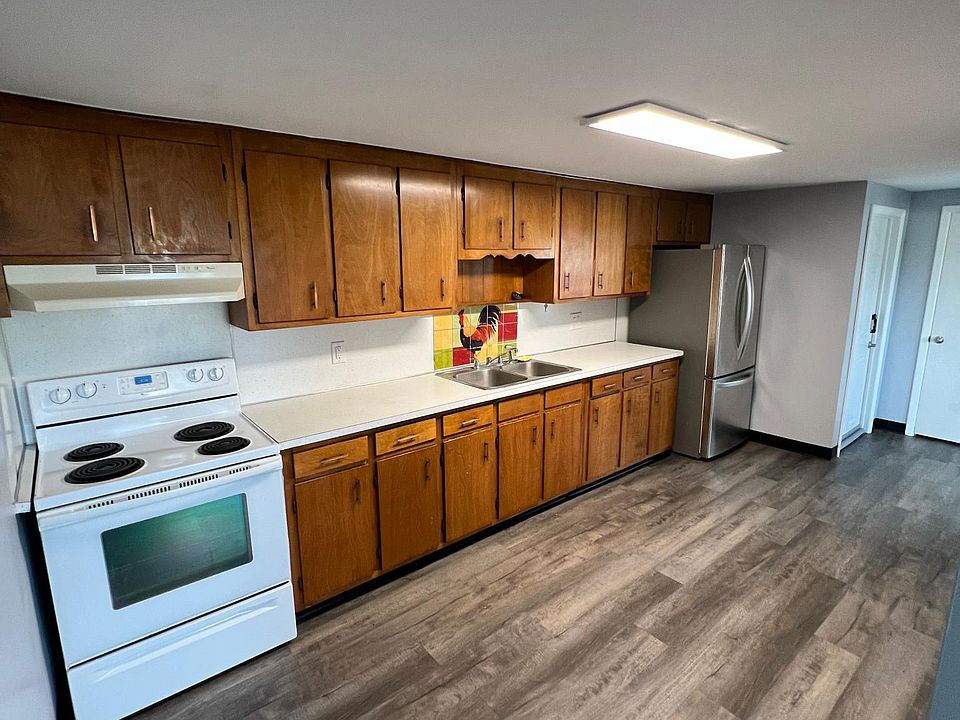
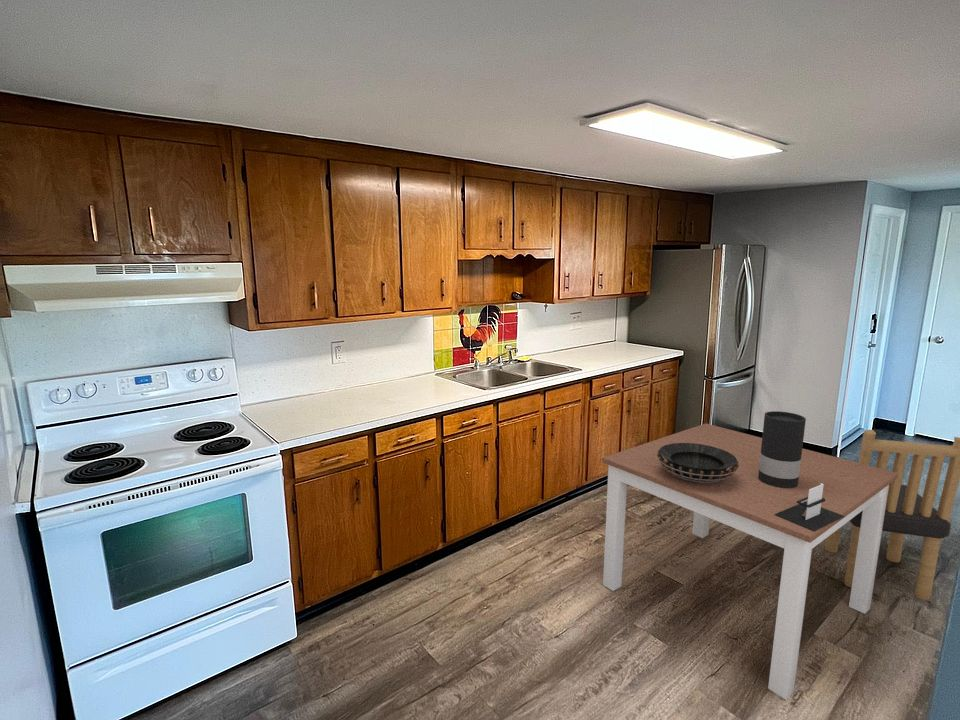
+ dining table [601,423,898,700]
+ decorative bowl [657,443,739,482]
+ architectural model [775,483,845,531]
+ vase [758,410,807,488]
+ dining chair [824,429,960,601]
